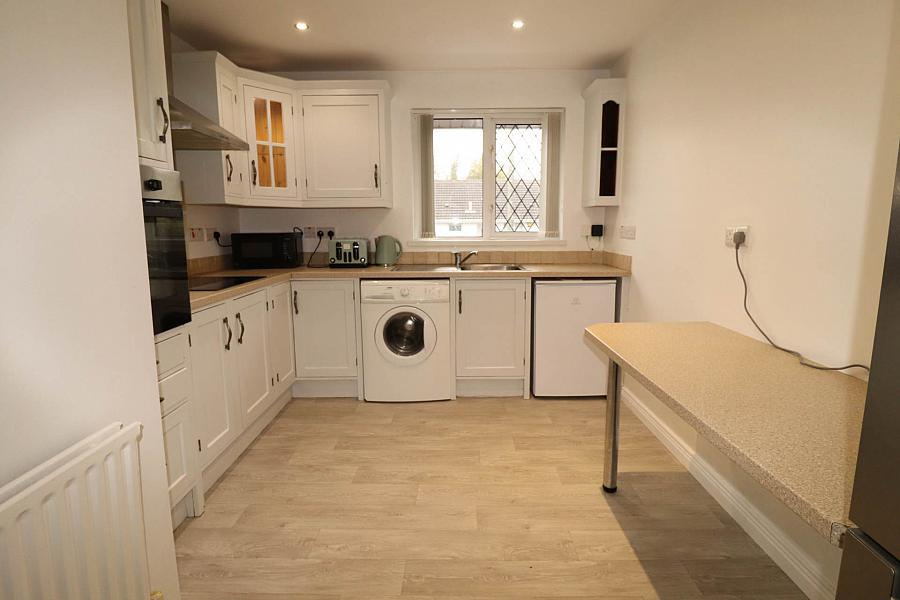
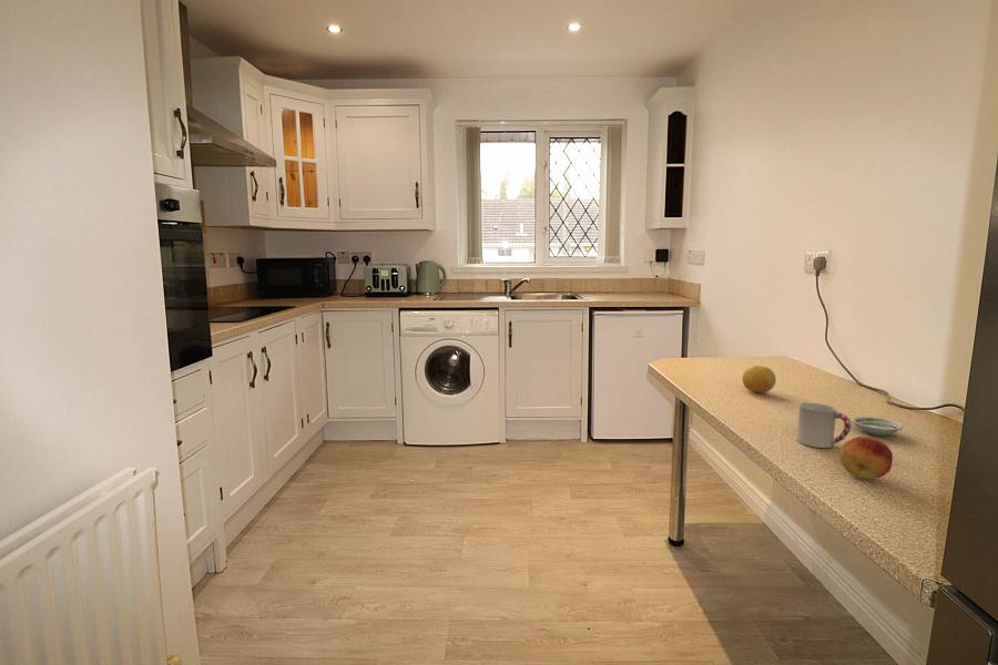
+ saucer [851,416,904,437]
+ fruit [742,365,777,393]
+ fruit [838,436,894,480]
+ cup [796,401,853,449]
